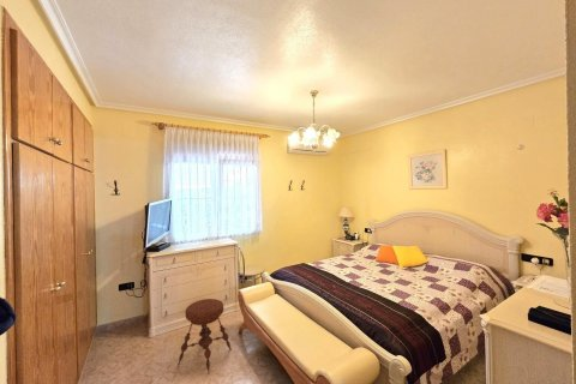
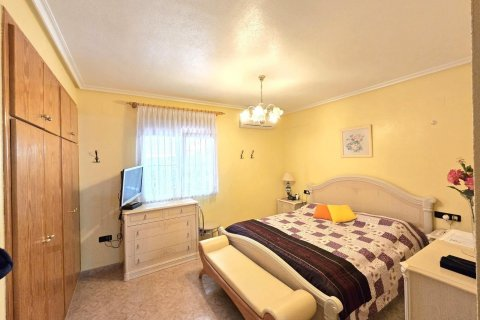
- stool [176,298,233,376]
